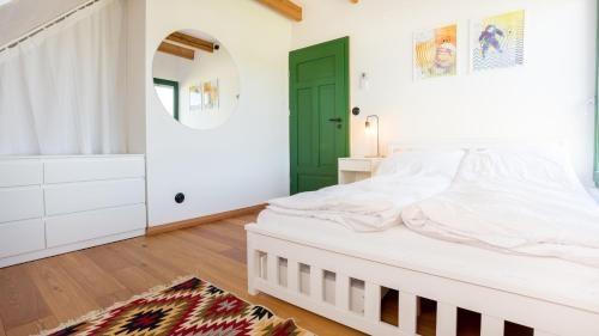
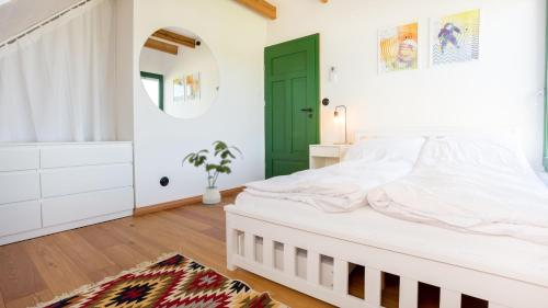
+ house plant [181,139,244,205]
